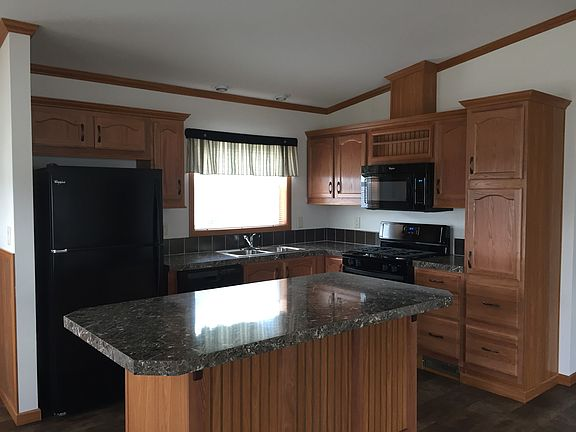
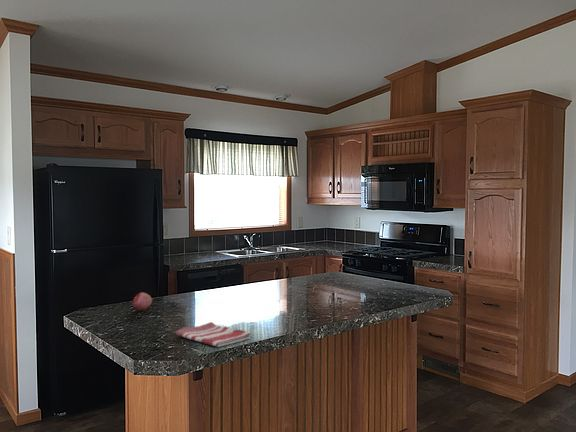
+ fruit [132,292,153,311]
+ dish towel [175,321,251,348]
